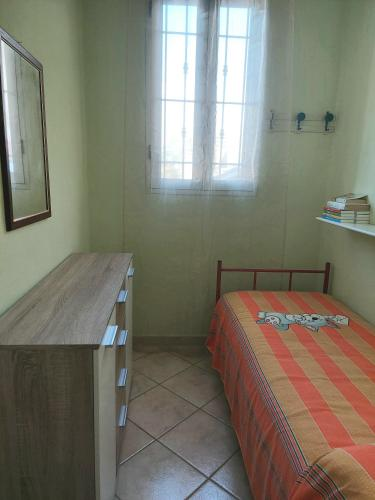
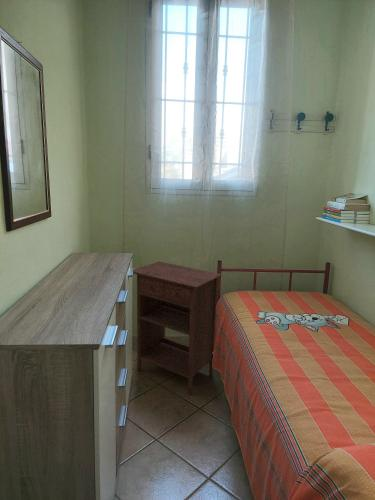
+ nightstand [132,260,223,396]
